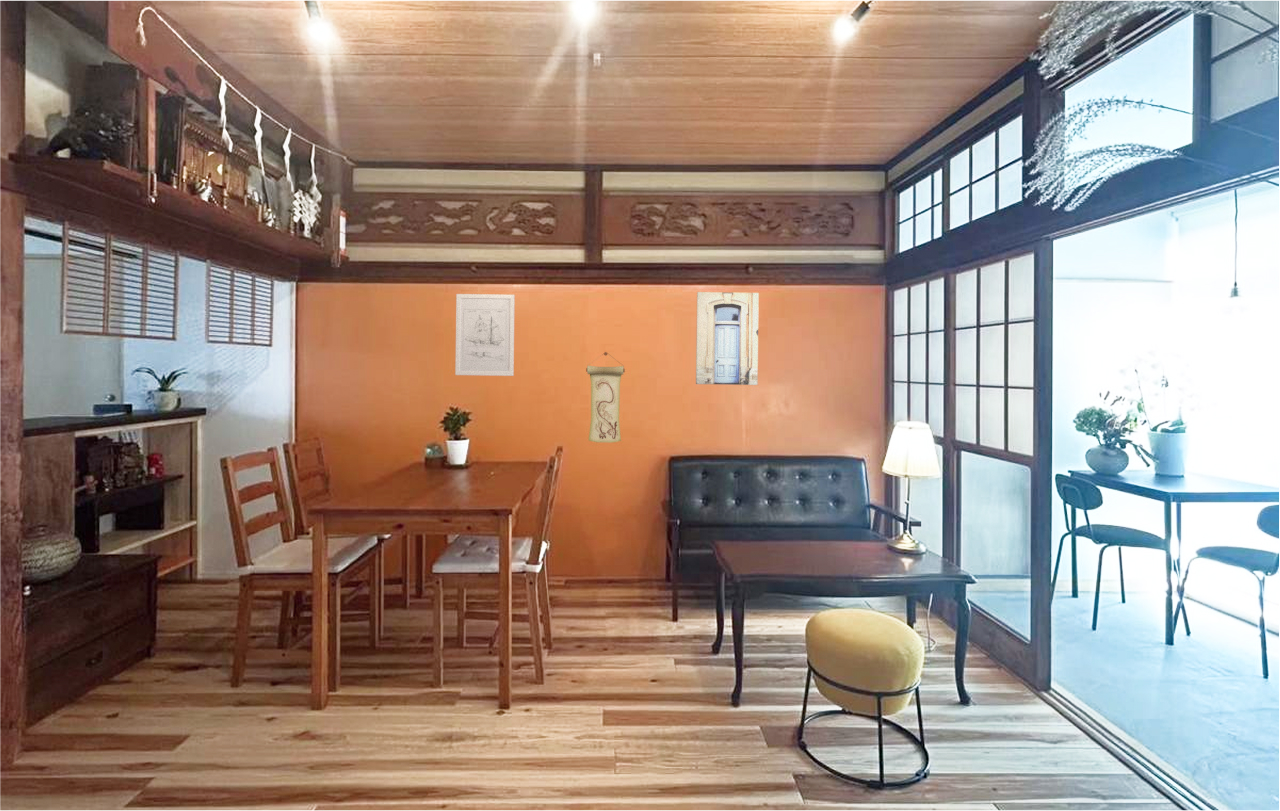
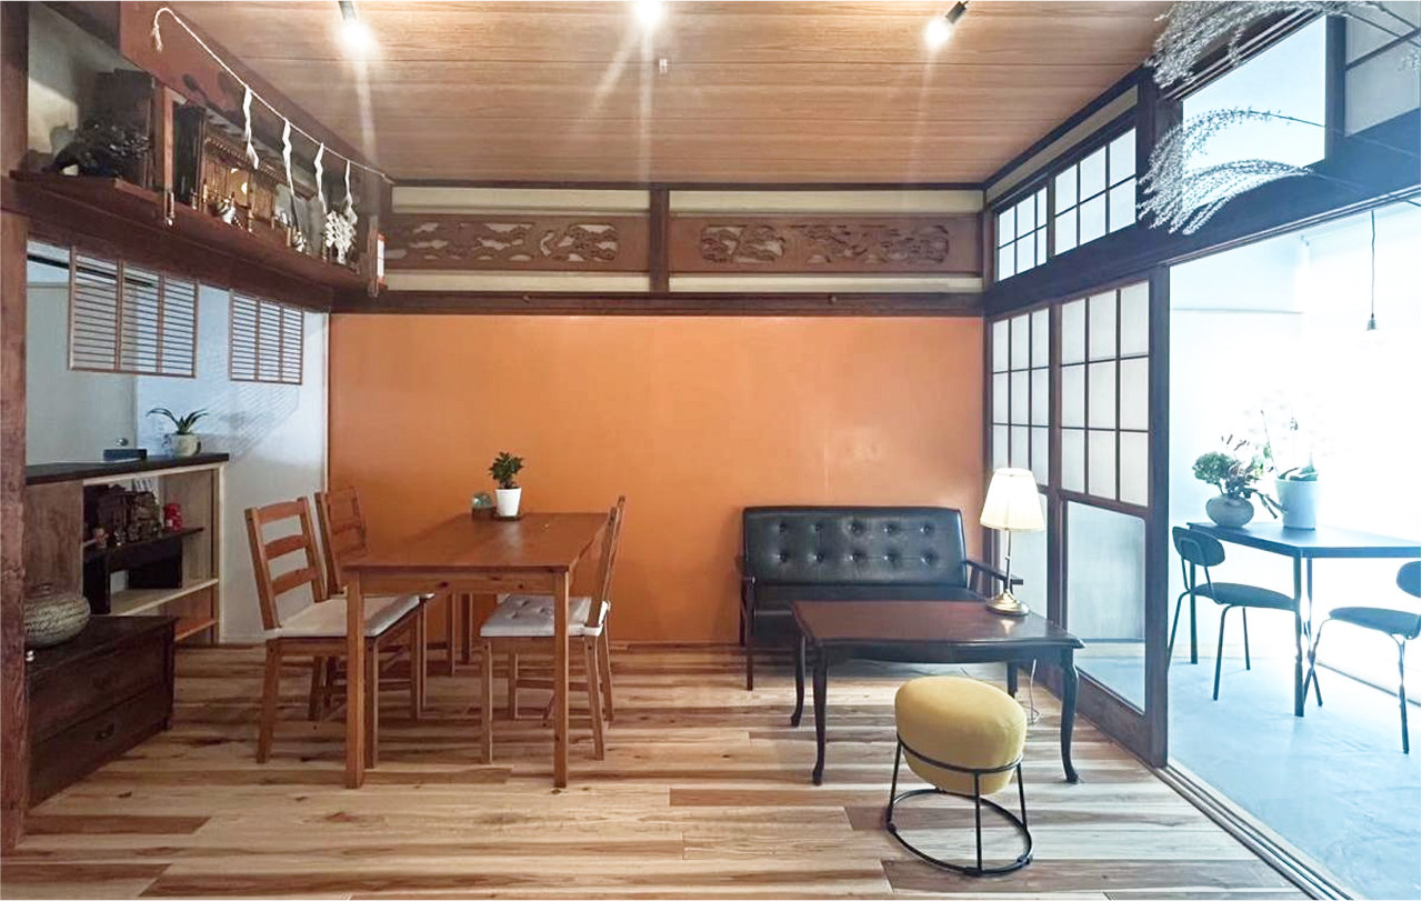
- wall art [695,291,760,386]
- wall art [454,293,516,377]
- wall scroll [585,351,626,444]
